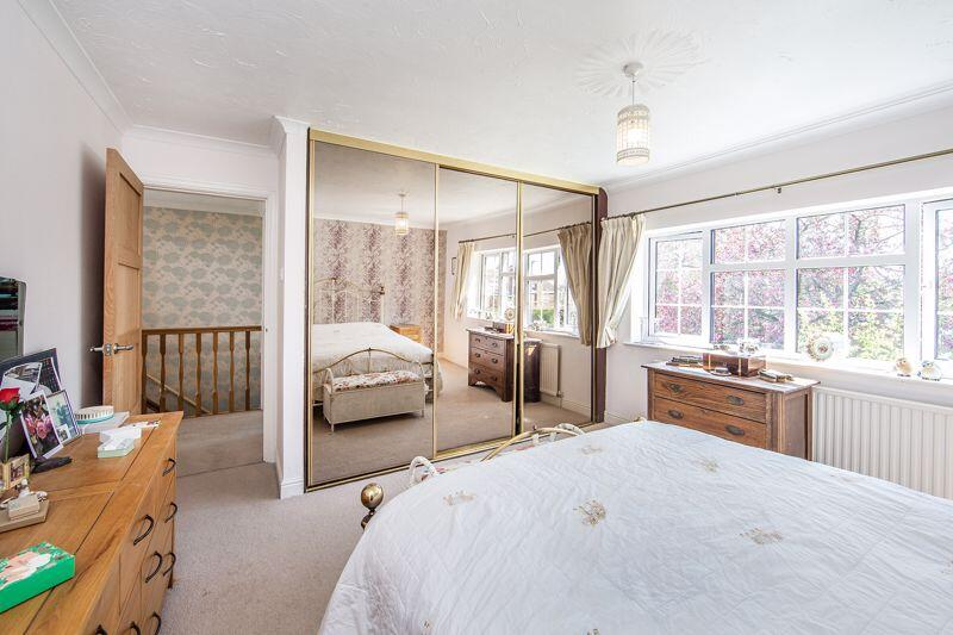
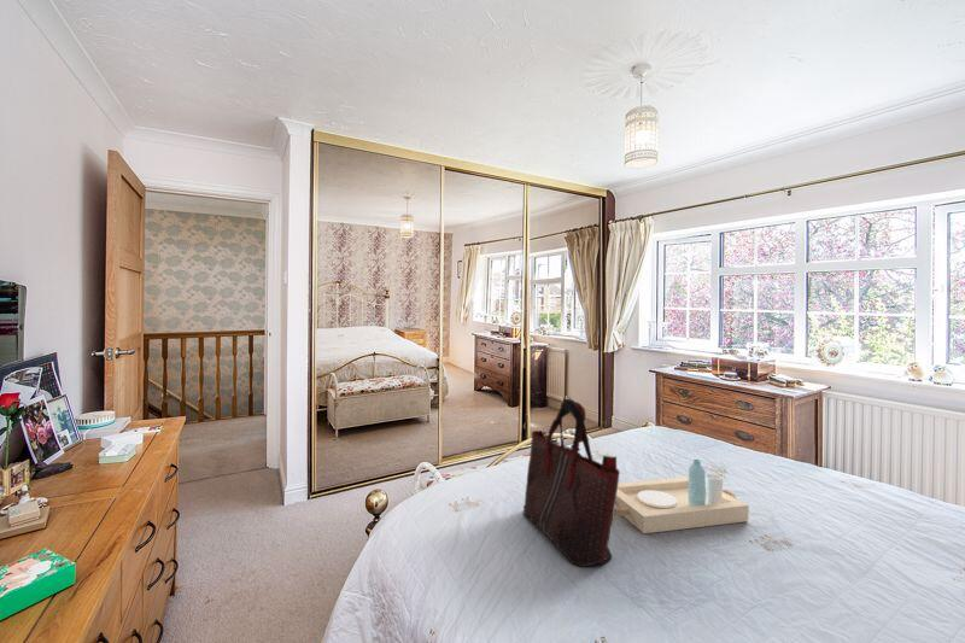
+ handbag [522,398,621,568]
+ serving tray [613,458,749,534]
